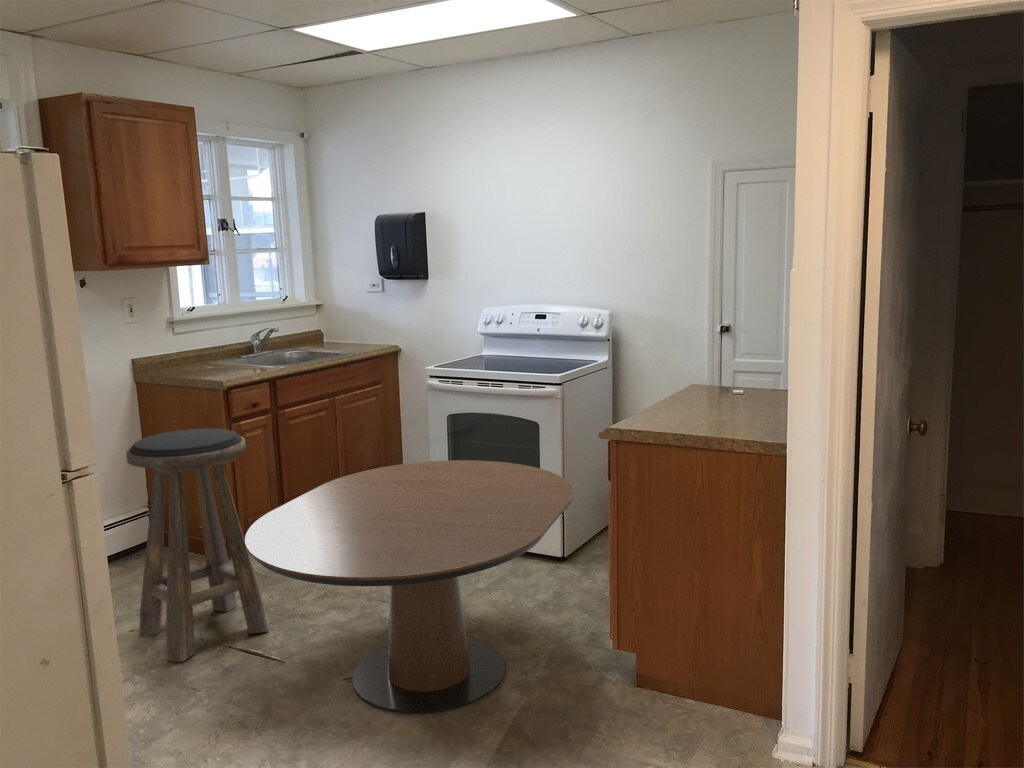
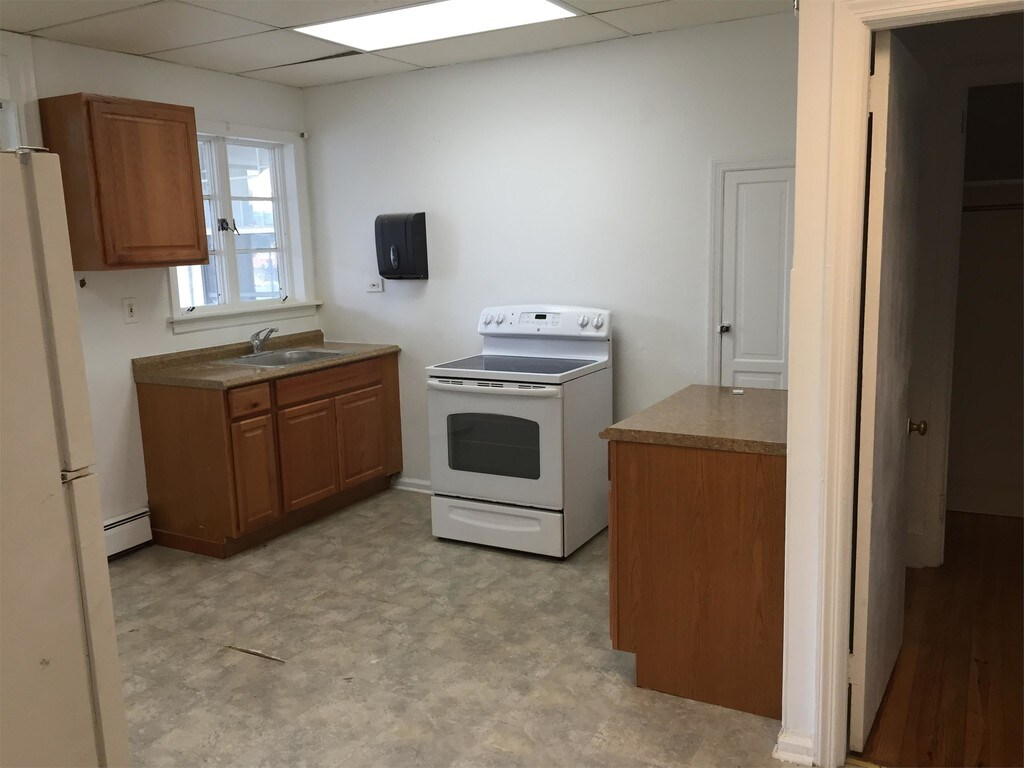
- stool [125,428,270,663]
- dining table [244,459,575,714]
